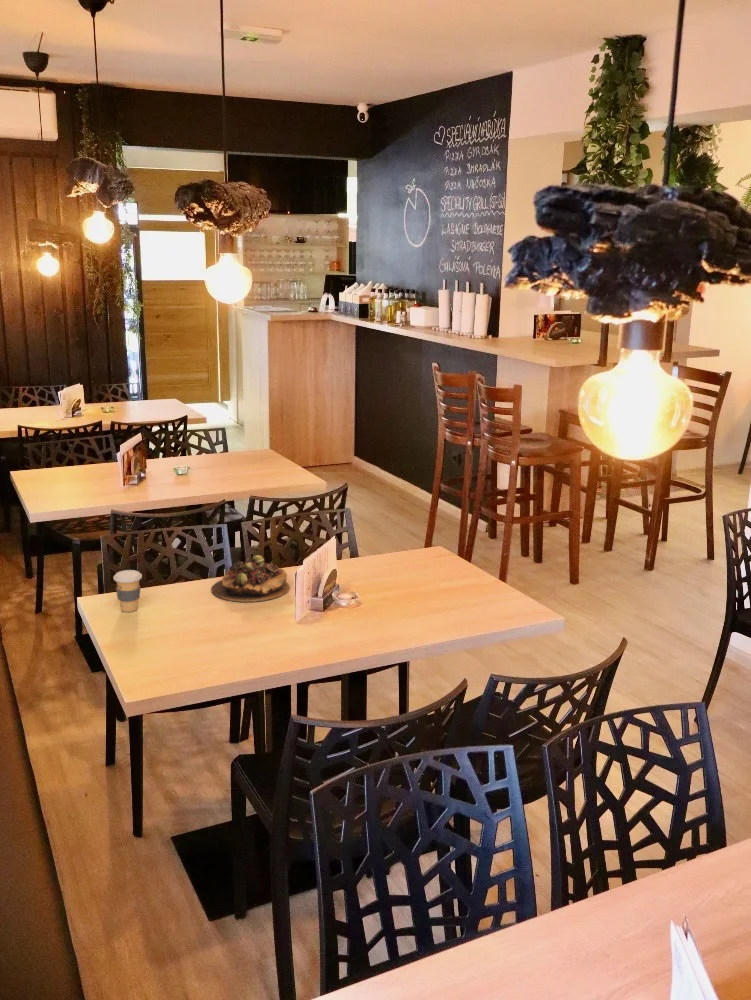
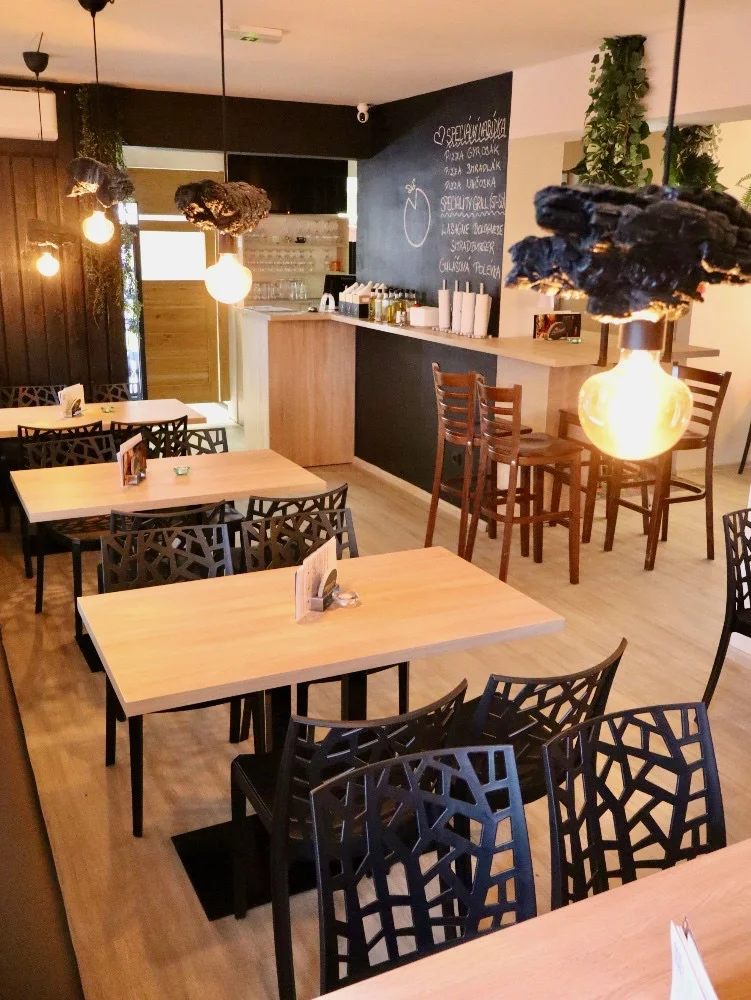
- coffee cup [112,569,143,613]
- succulent plant [210,554,291,603]
